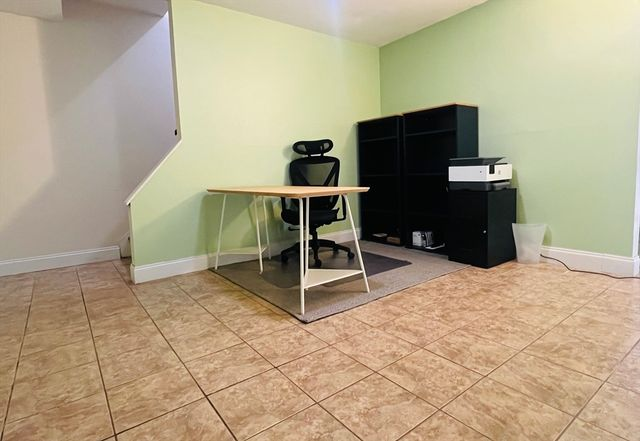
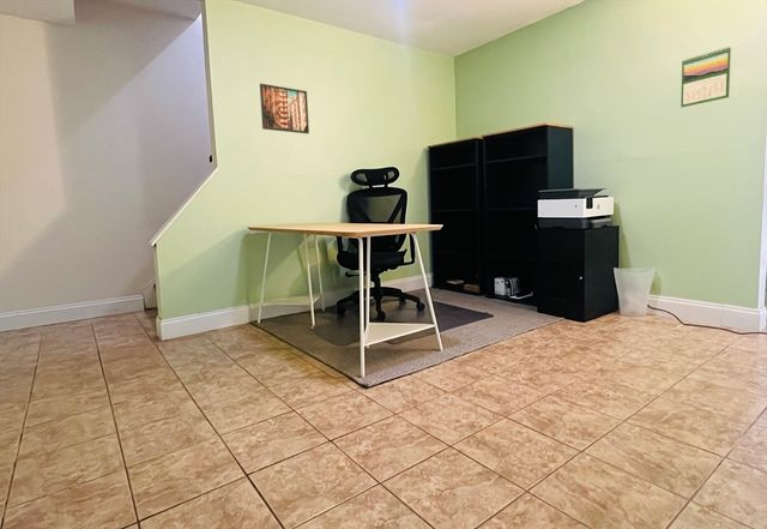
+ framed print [259,83,310,136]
+ calendar [680,46,732,108]
